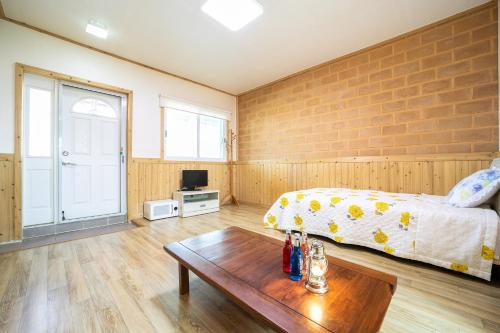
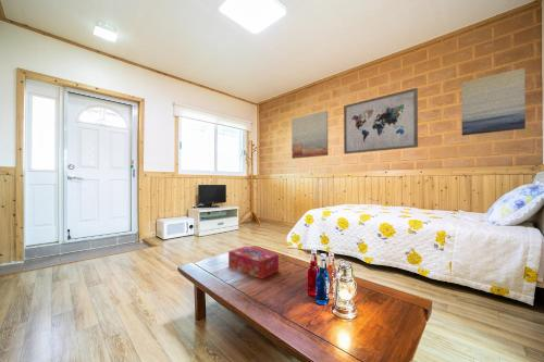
+ tissue box [227,246,280,280]
+ wall art [343,87,419,154]
+ wall art [290,110,329,160]
+ wall art [460,67,527,137]
